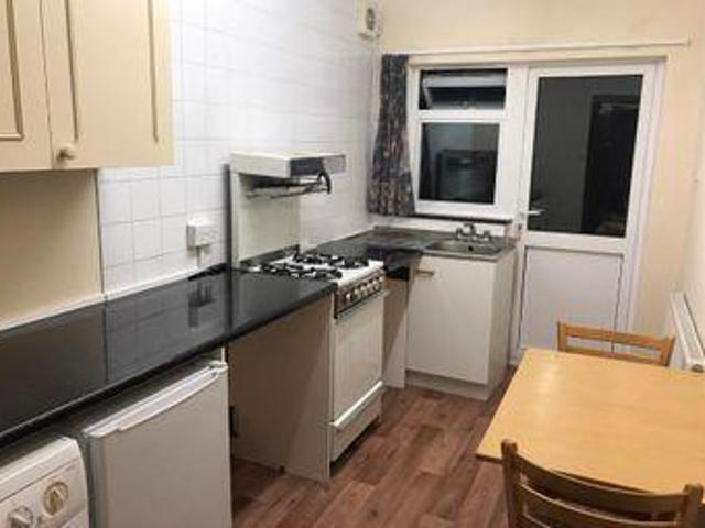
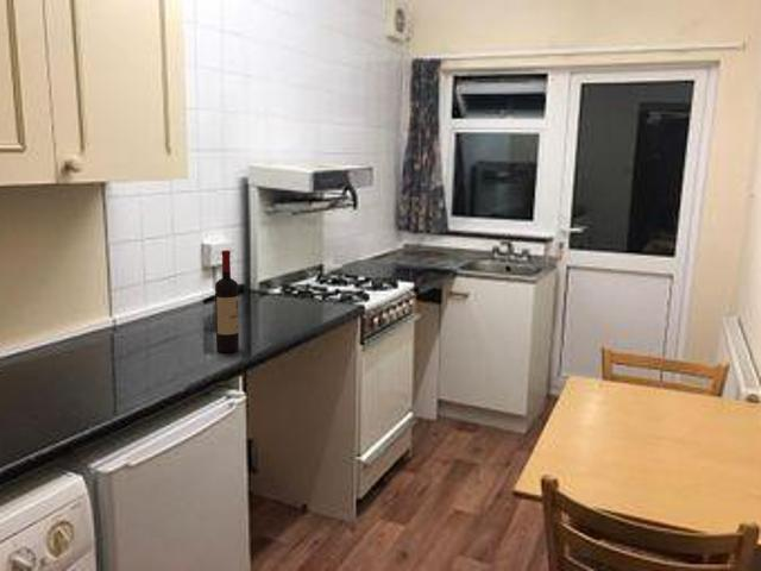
+ wine bottle [214,249,240,353]
